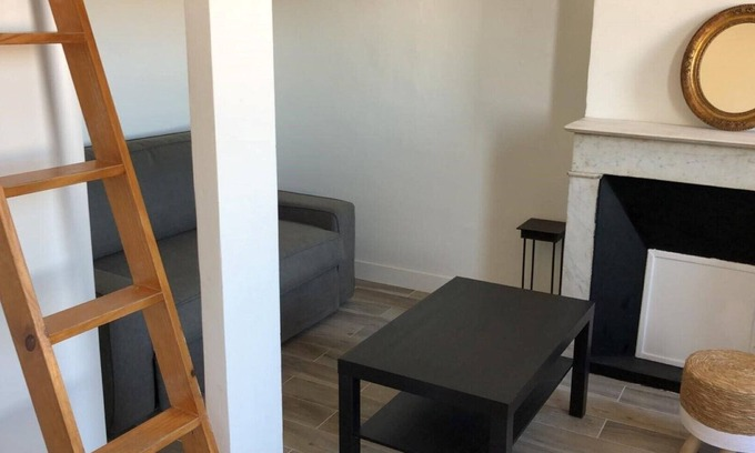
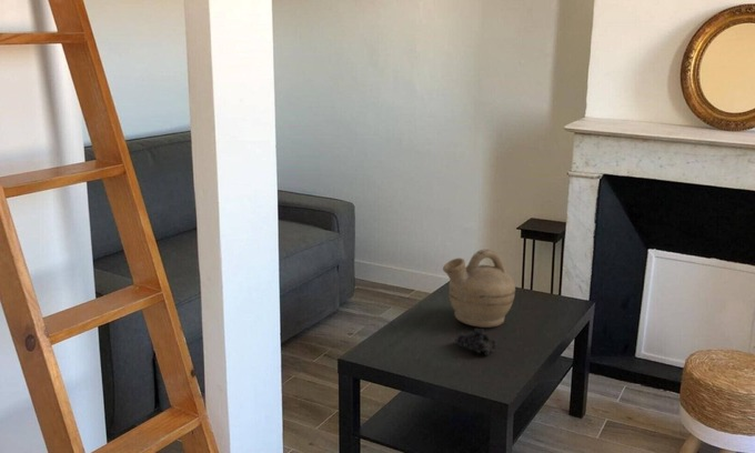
+ teapot [442,248,516,329]
+ fruit [453,328,499,356]
